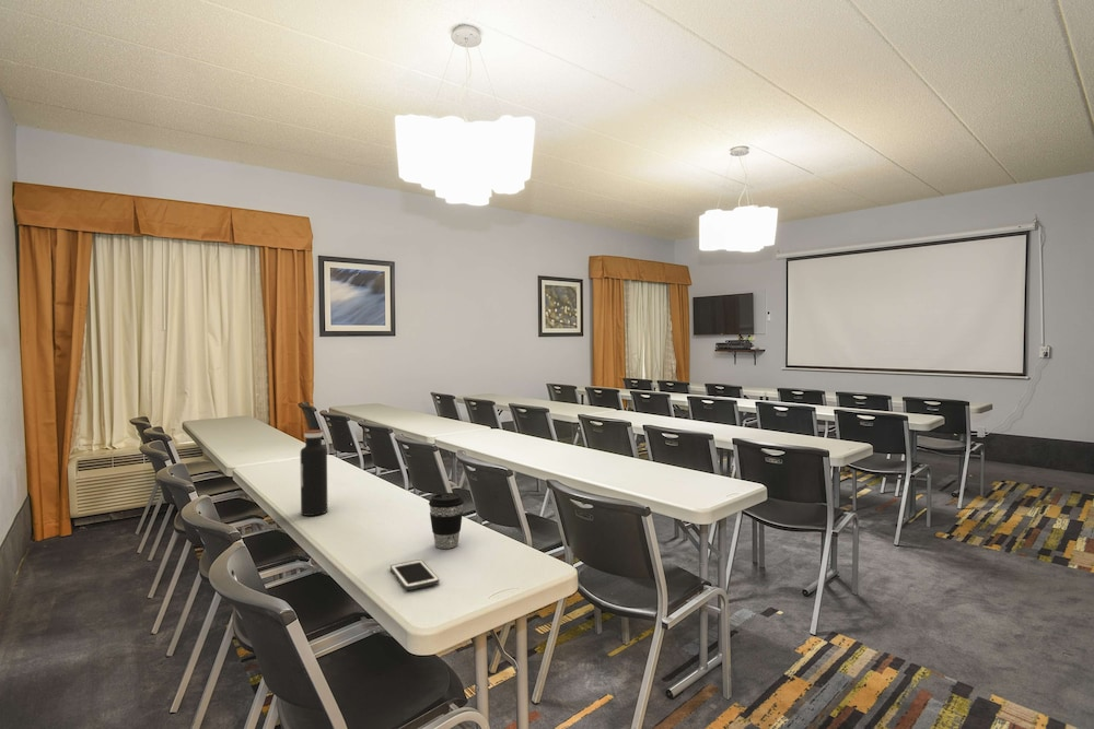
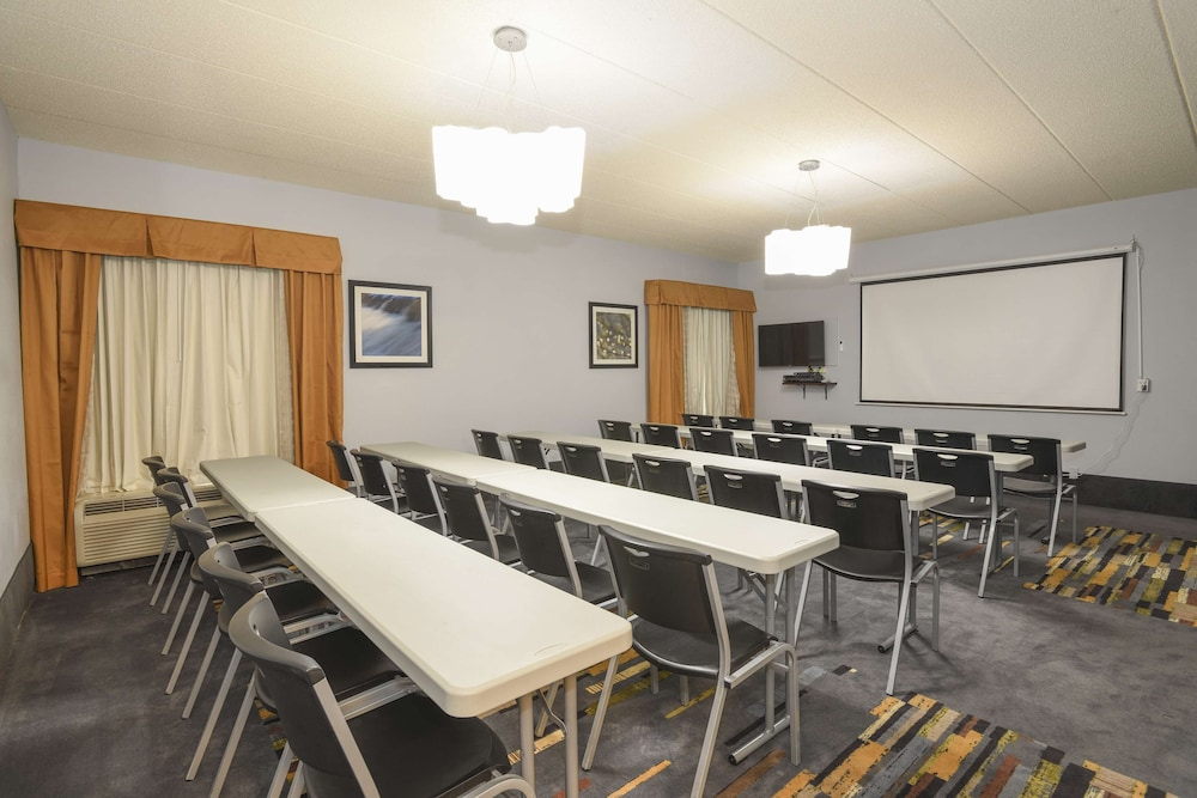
- cell phone [389,558,440,591]
- water bottle [300,428,329,517]
- coffee cup [428,492,465,550]
